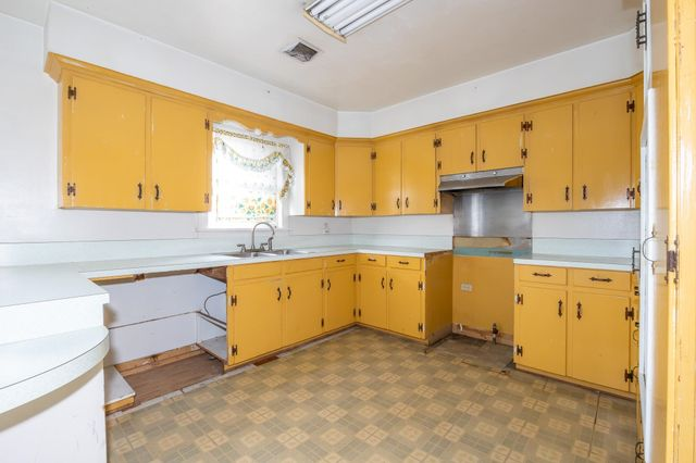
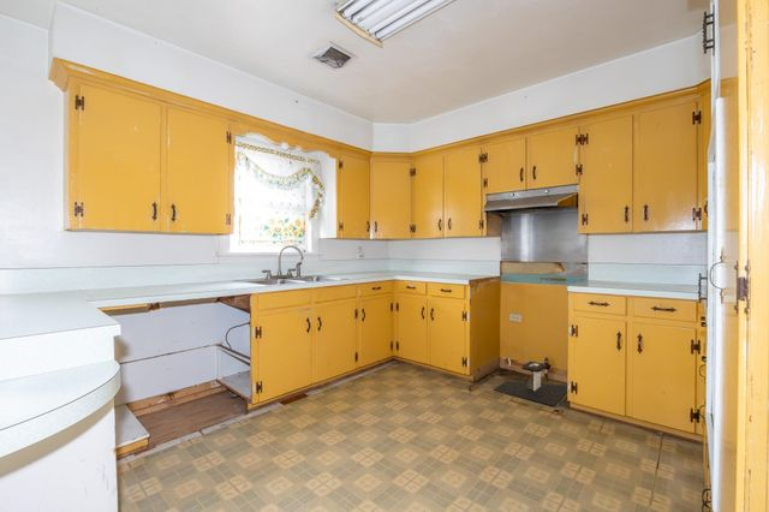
+ trash can [493,361,568,407]
